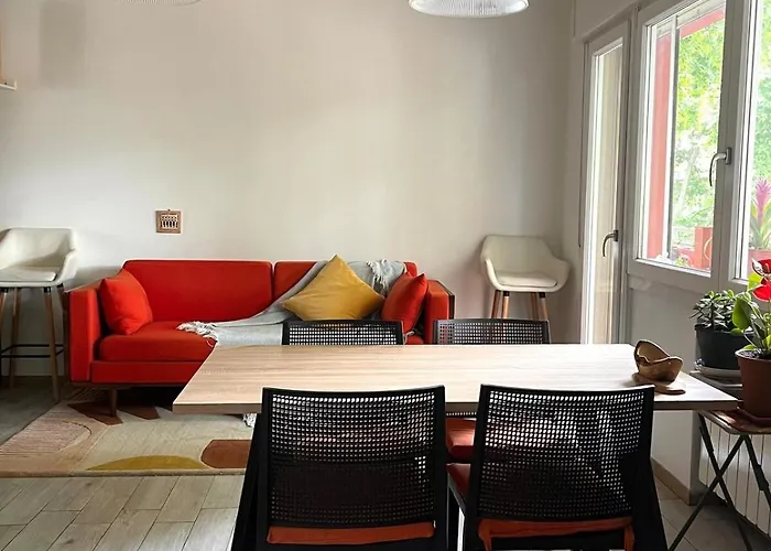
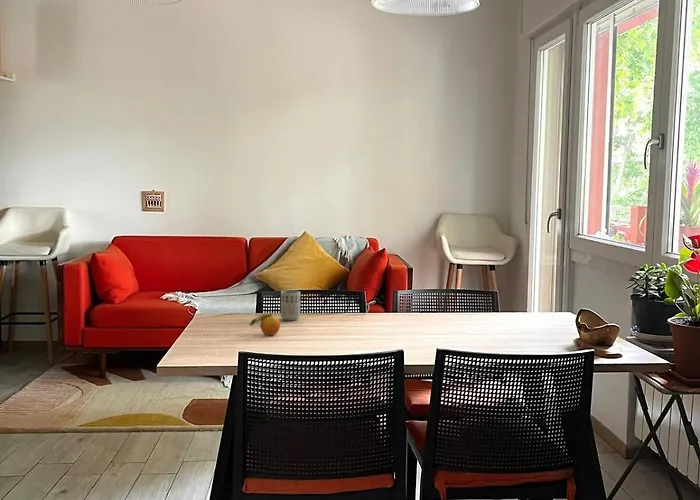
+ cup [280,289,301,321]
+ fruit [248,308,281,336]
